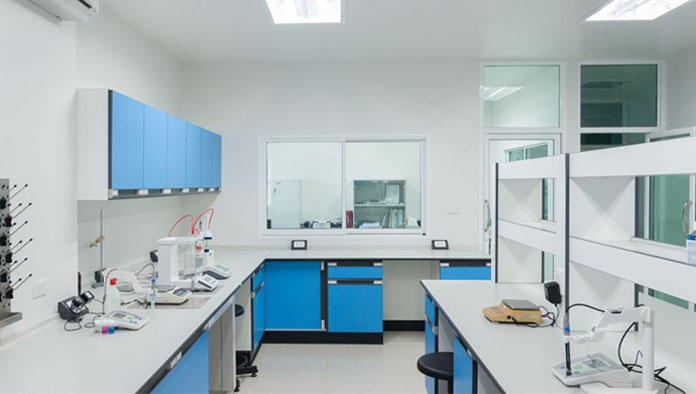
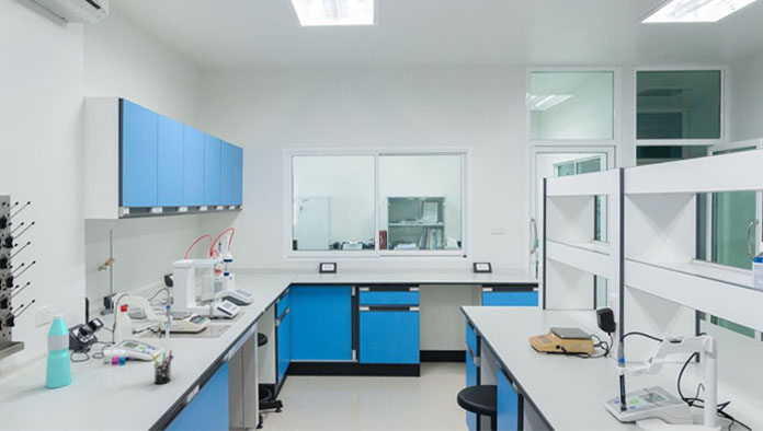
+ water bottle [45,313,72,389]
+ pen holder [150,349,174,385]
